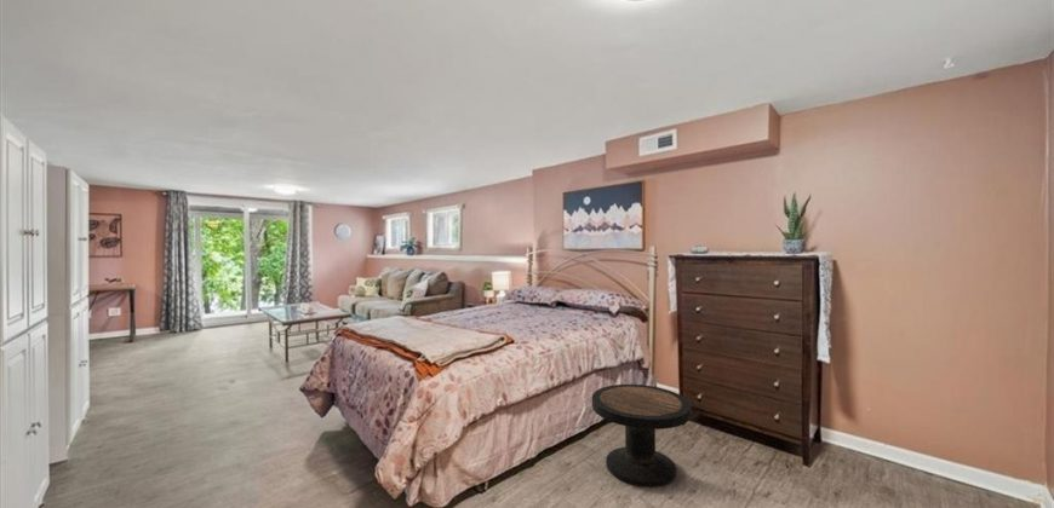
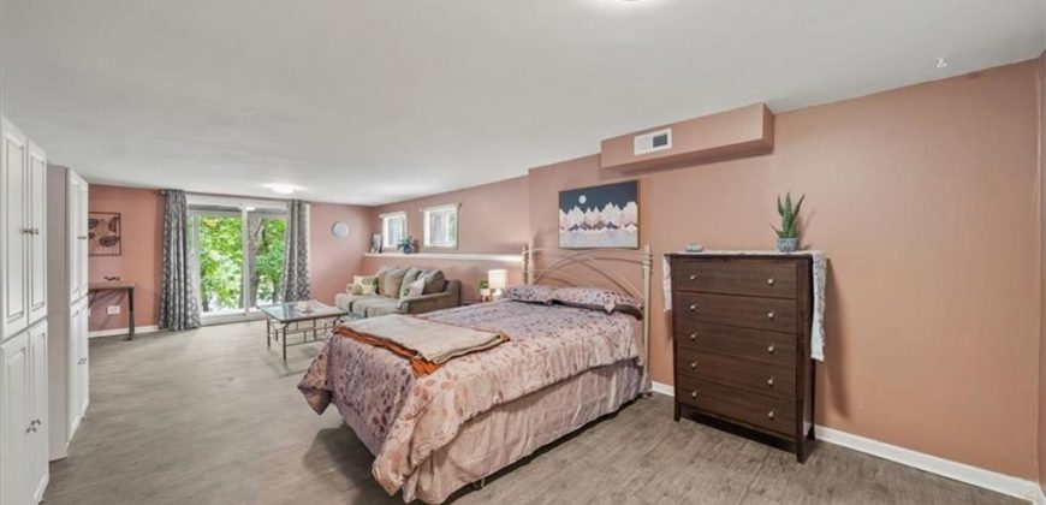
- side table [591,383,693,487]
